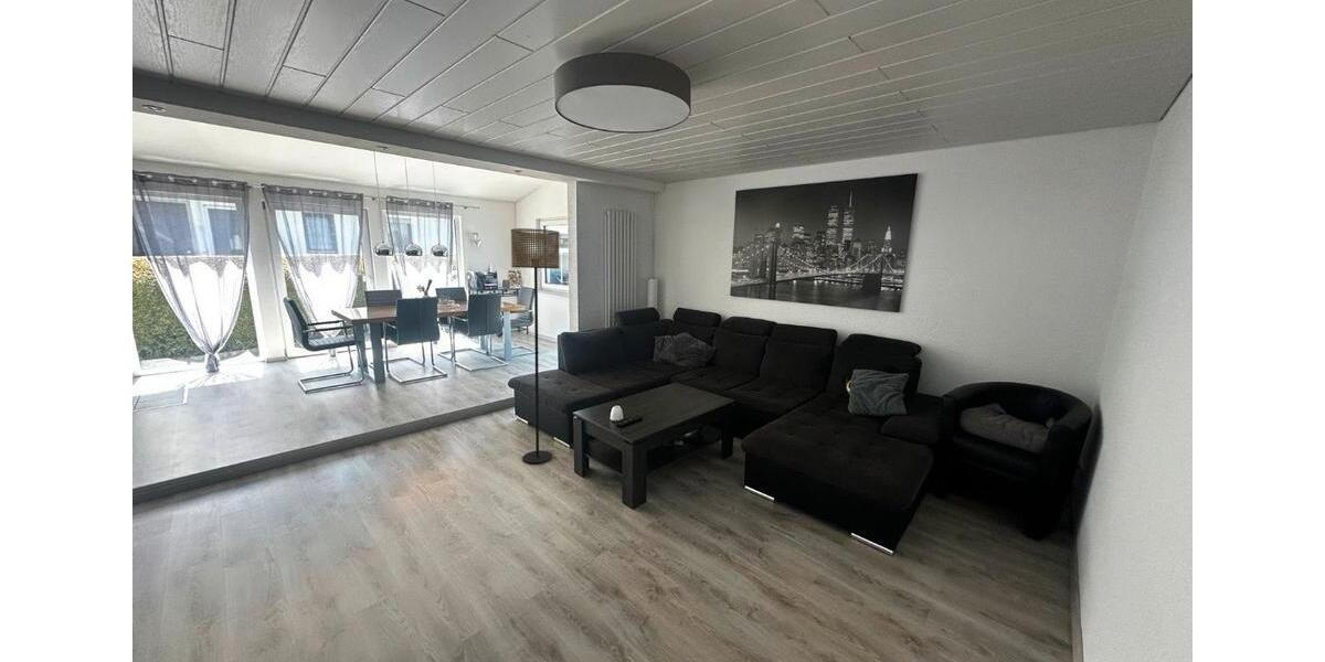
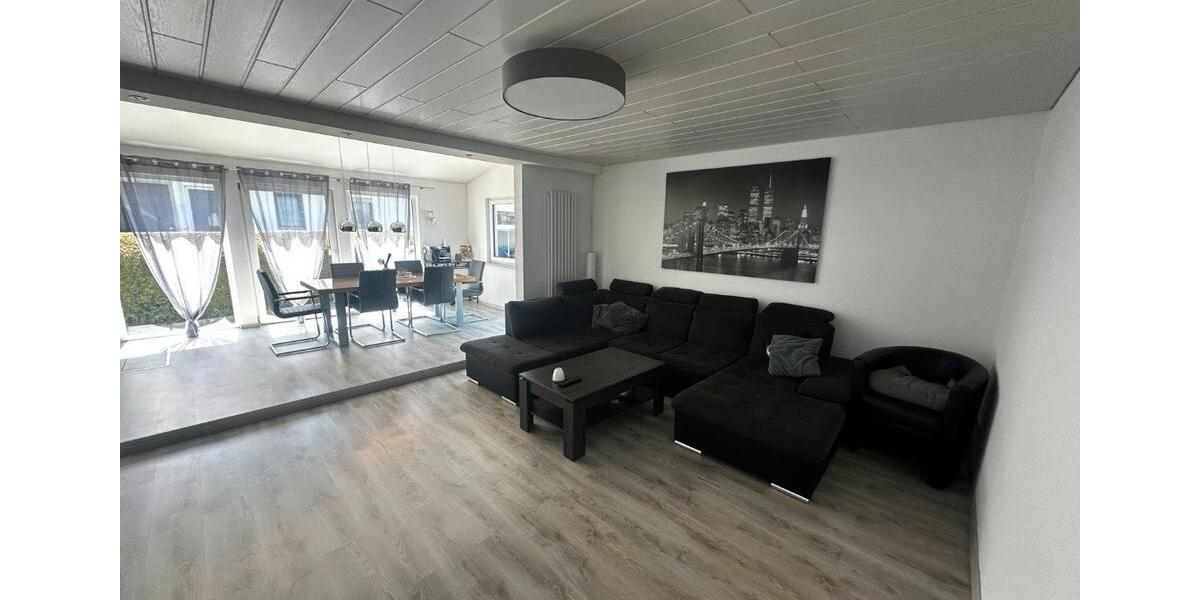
- floor lamp [510,227,561,465]
